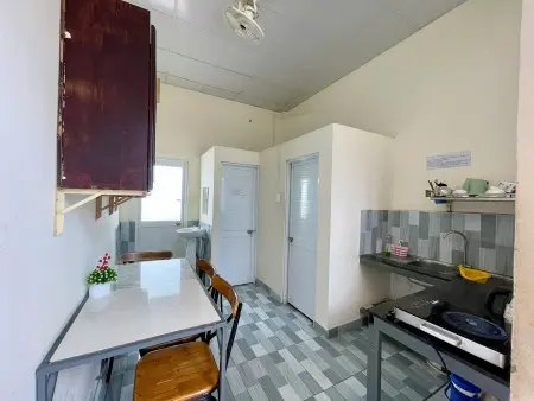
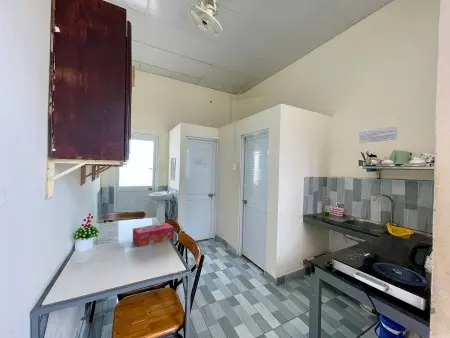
+ tissue box [132,222,175,247]
